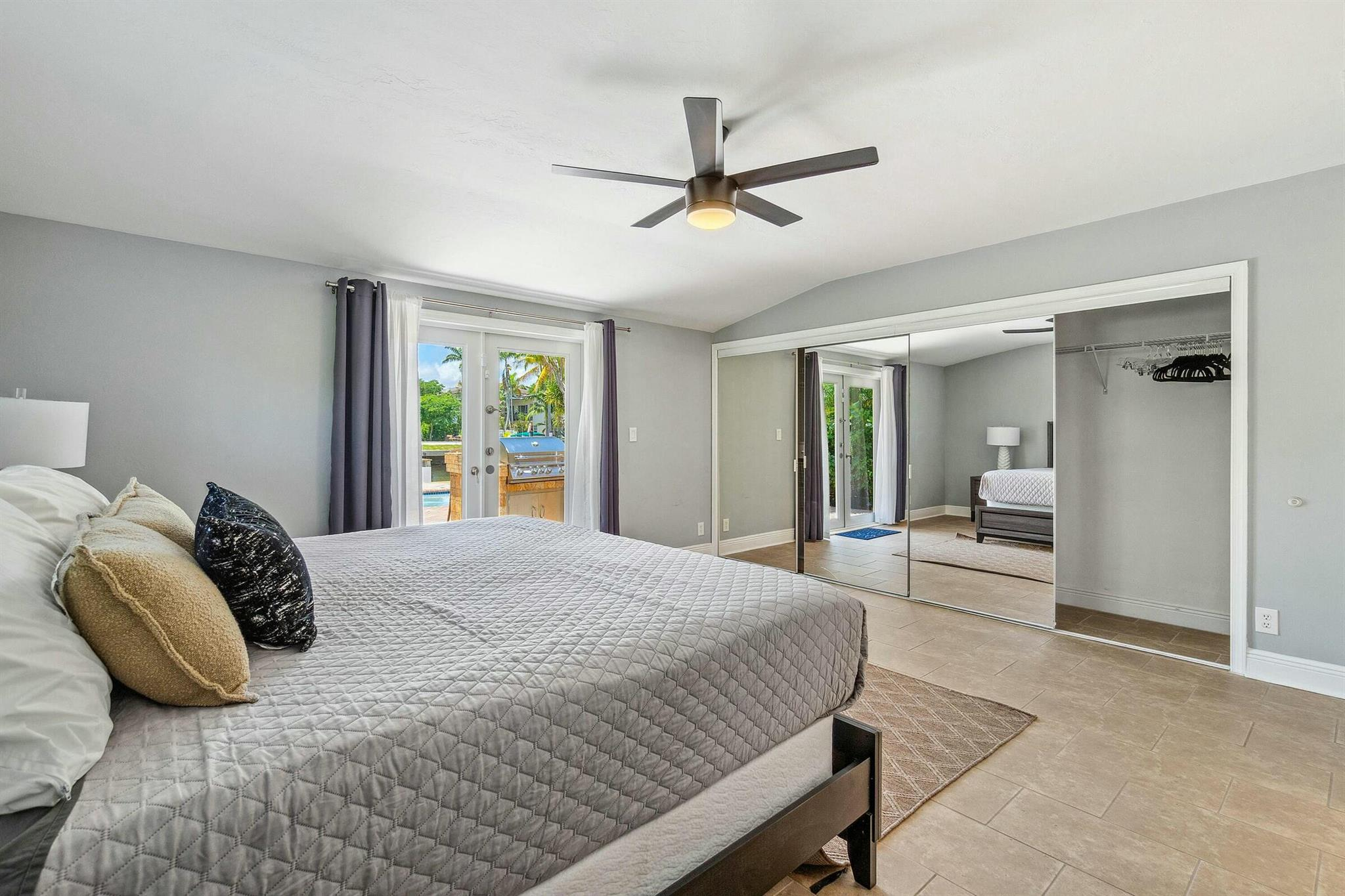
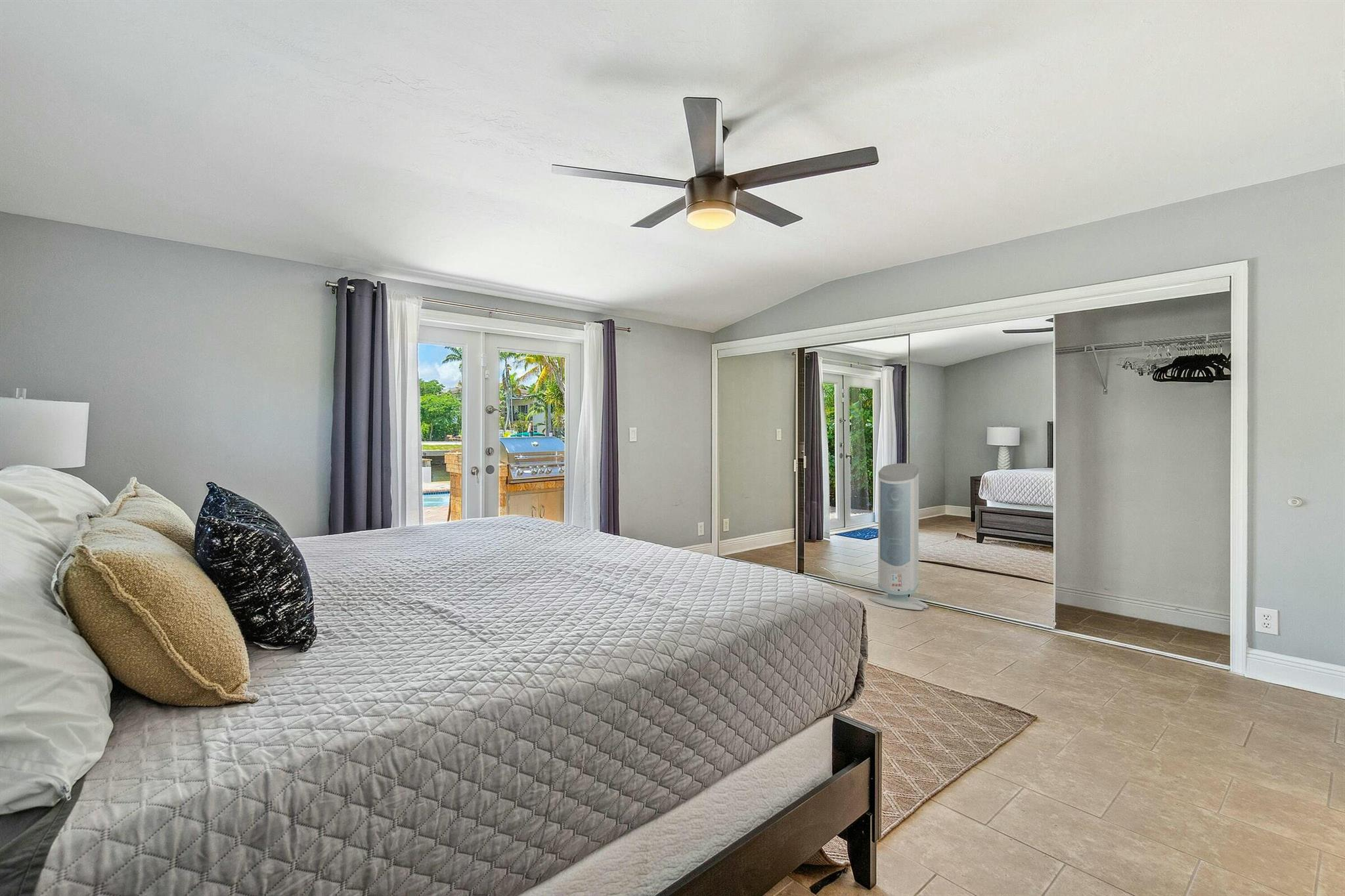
+ air purifier [868,463,929,611]
